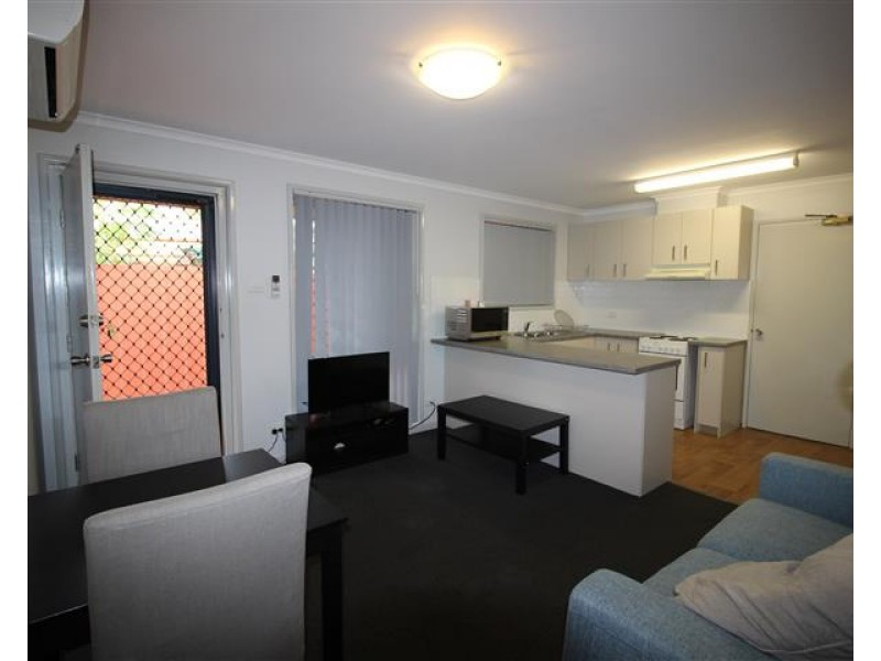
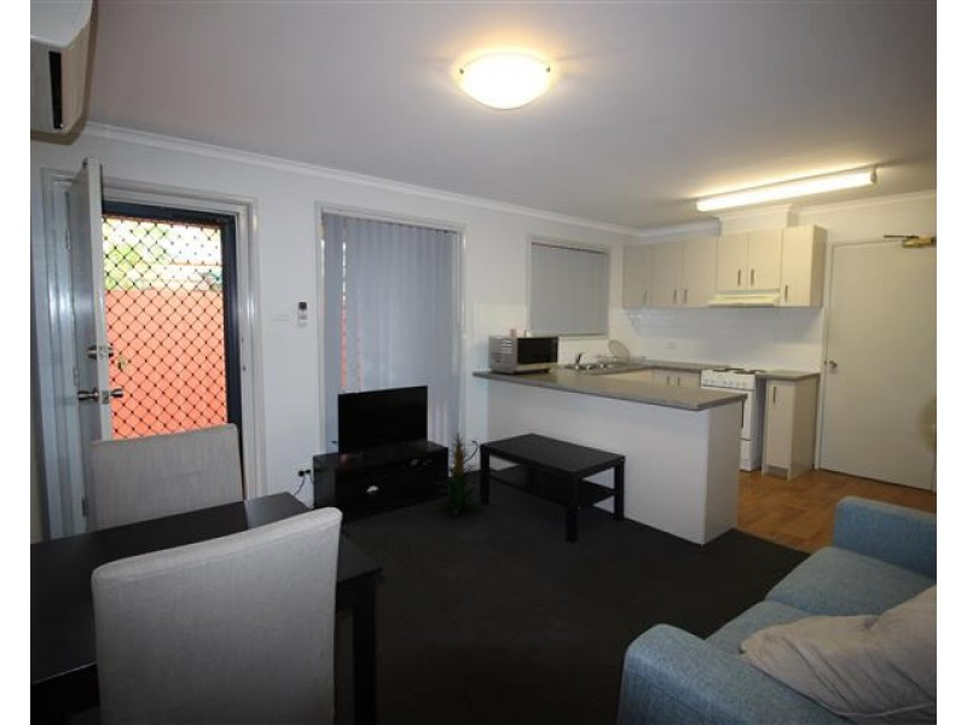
+ indoor plant [432,429,486,516]
